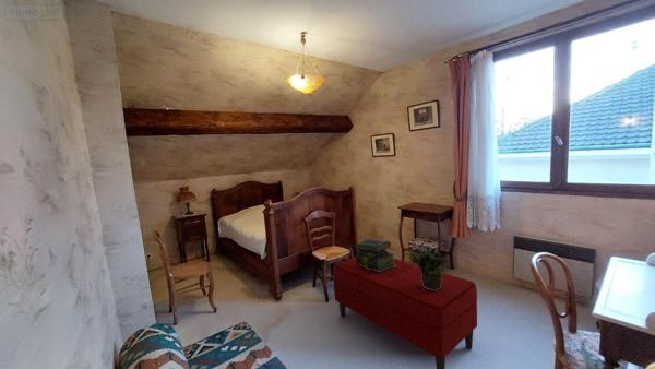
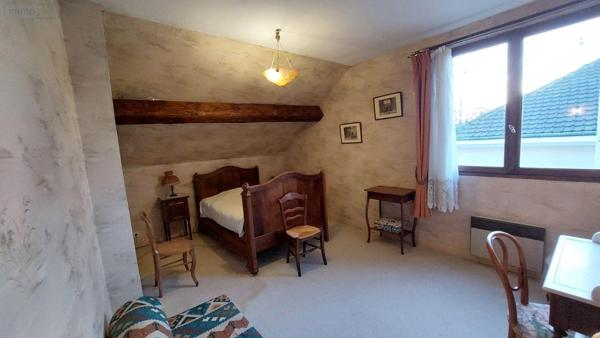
- stack of books [353,238,396,272]
- bench [332,255,478,369]
- potted plant [407,246,450,290]
